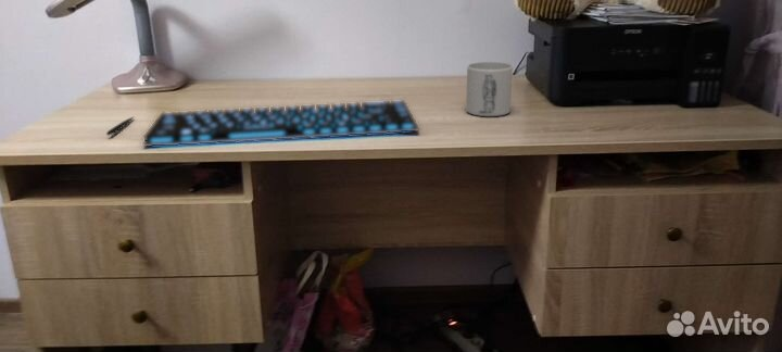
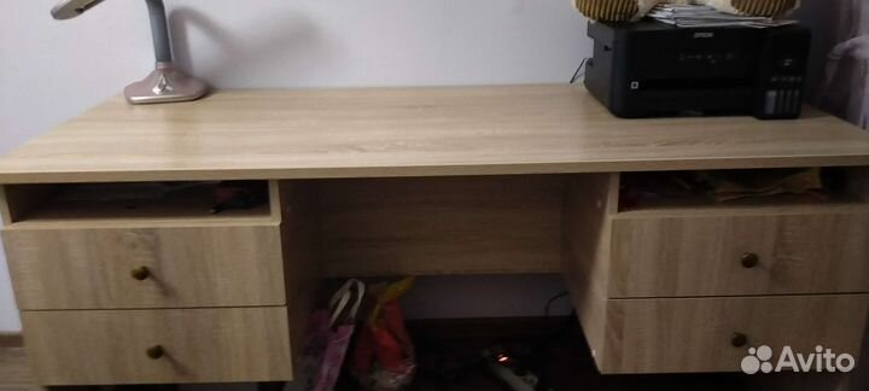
- mug [465,61,514,117]
- keyboard [141,99,420,148]
- pen [105,116,135,137]
